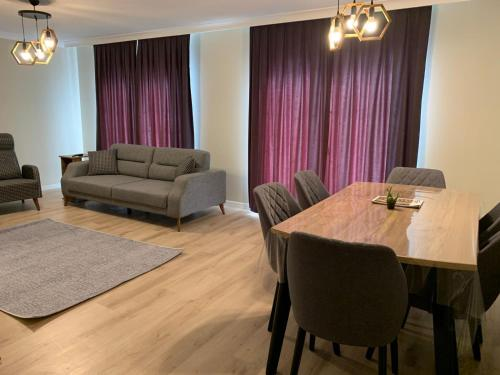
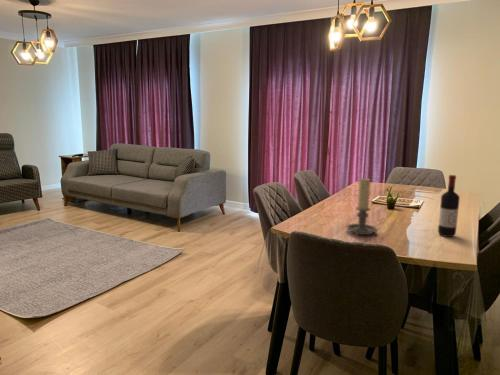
+ wine bottle [437,174,461,238]
+ candle holder [346,177,378,237]
